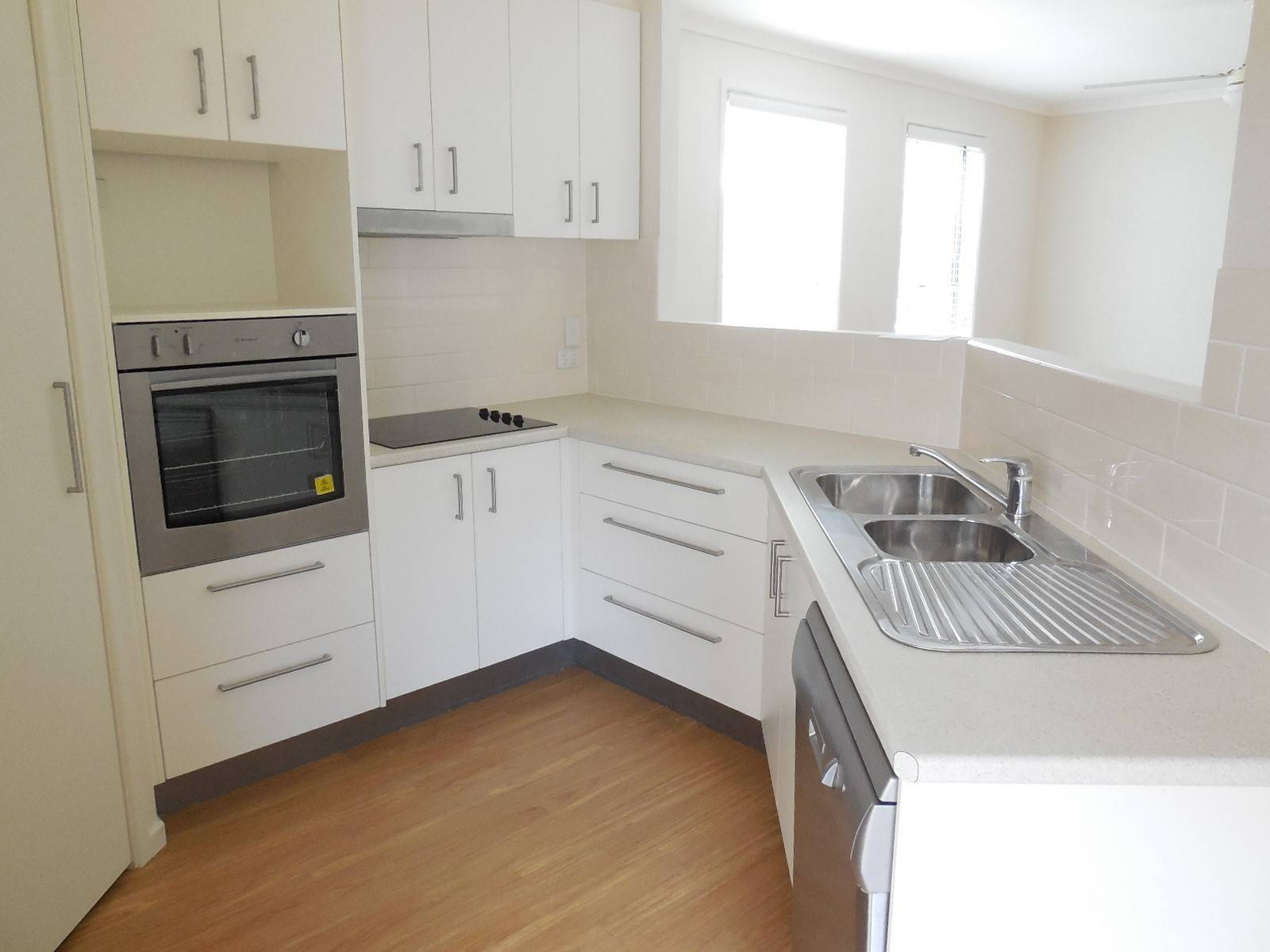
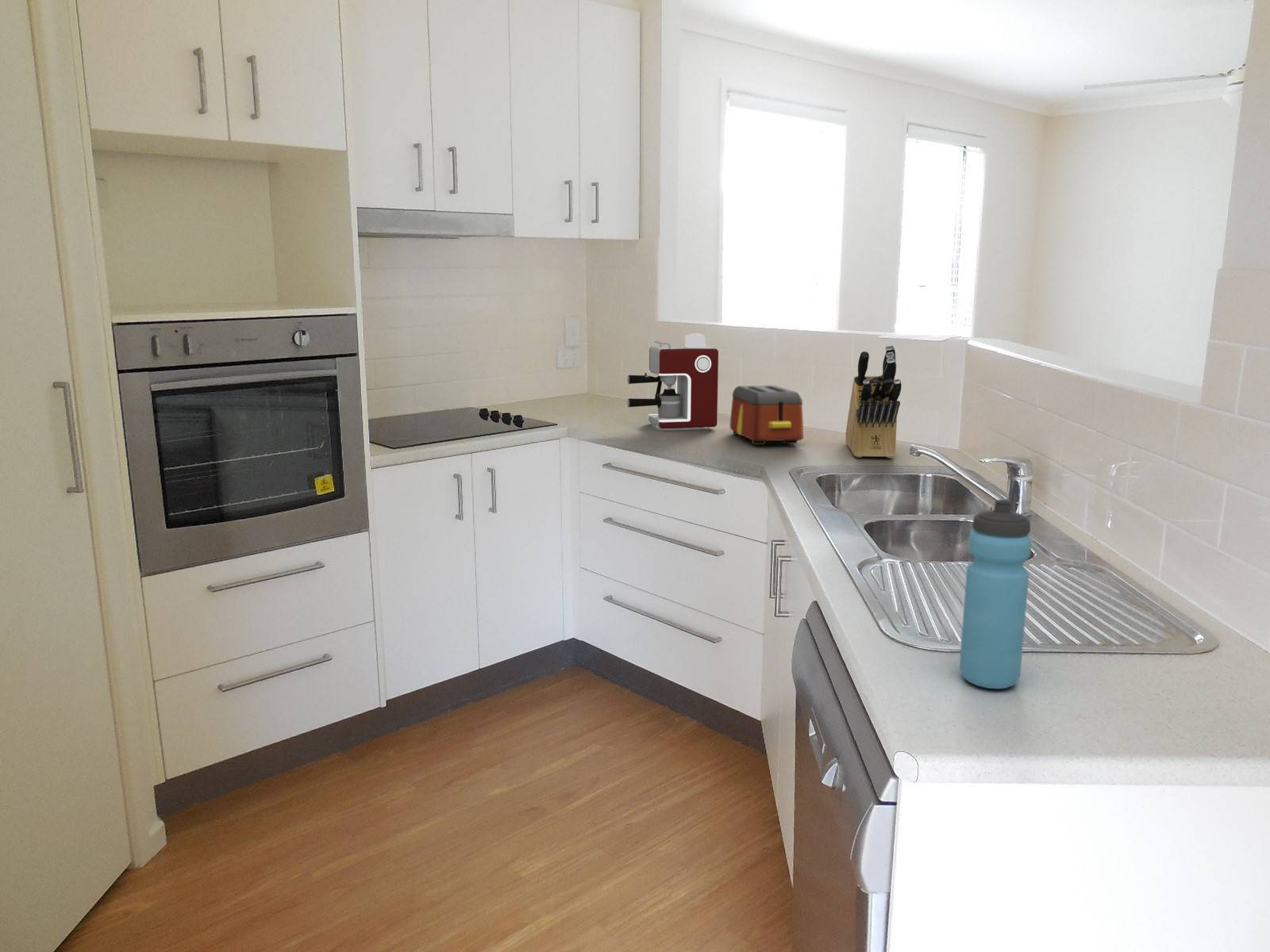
+ water bottle [959,498,1032,689]
+ knife block [845,344,902,459]
+ coffee maker [626,332,719,429]
+ toaster [729,385,804,446]
